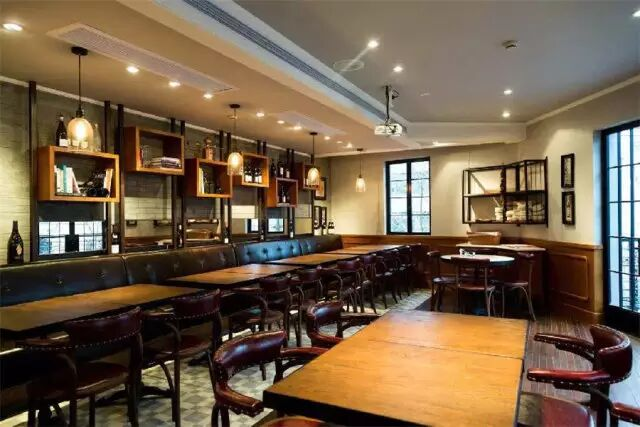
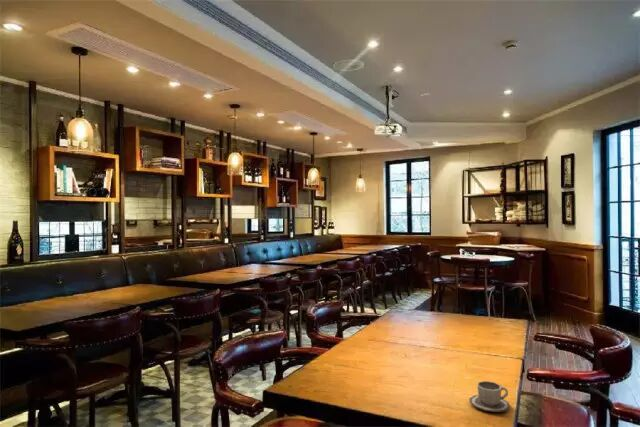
+ cup [468,380,511,413]
